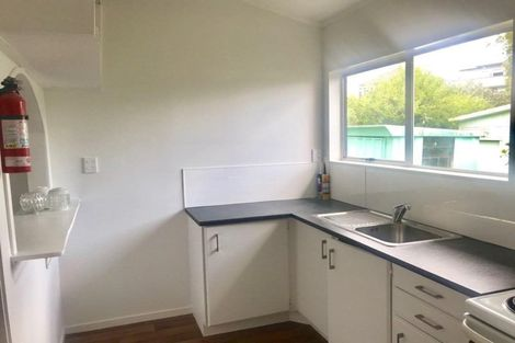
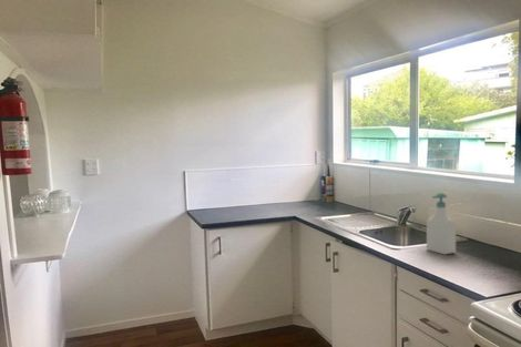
+ soap bottle [426,192,457,256]
